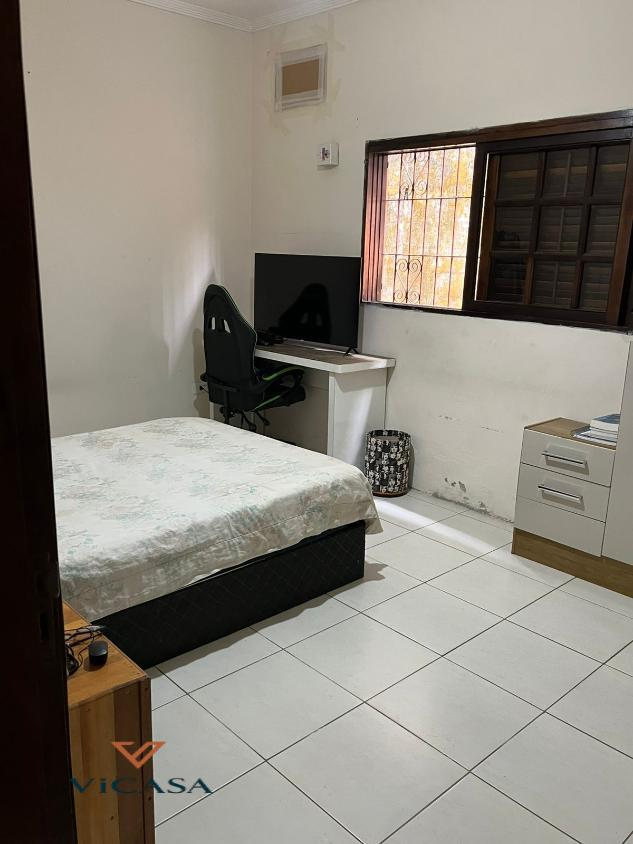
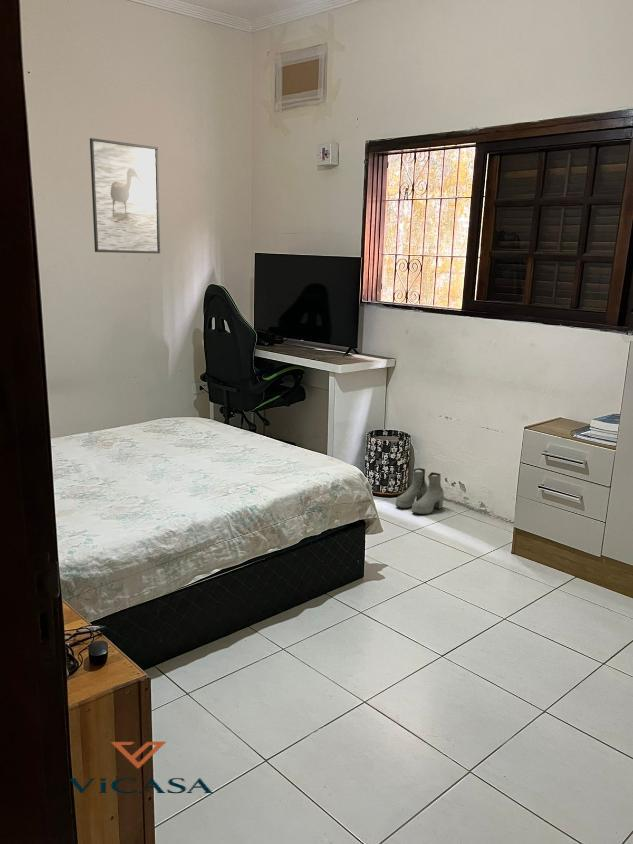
+ boots [395,467,445,515]
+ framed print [89,137,161,254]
